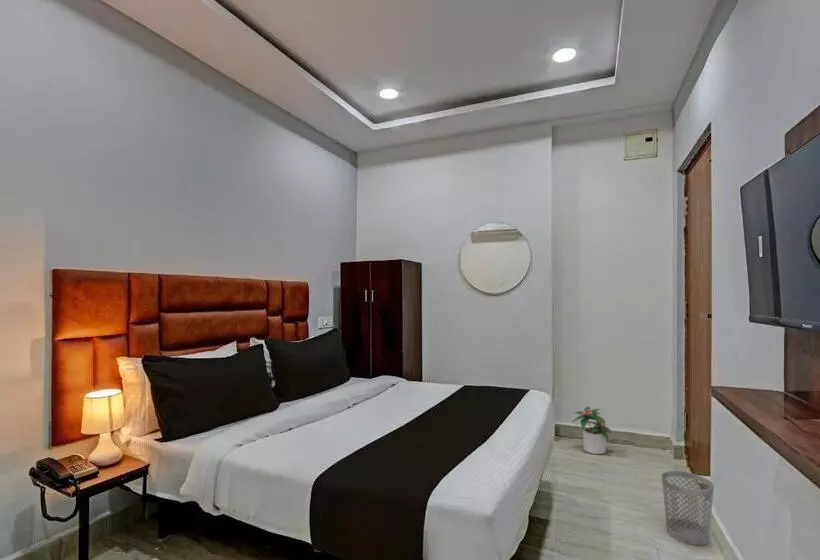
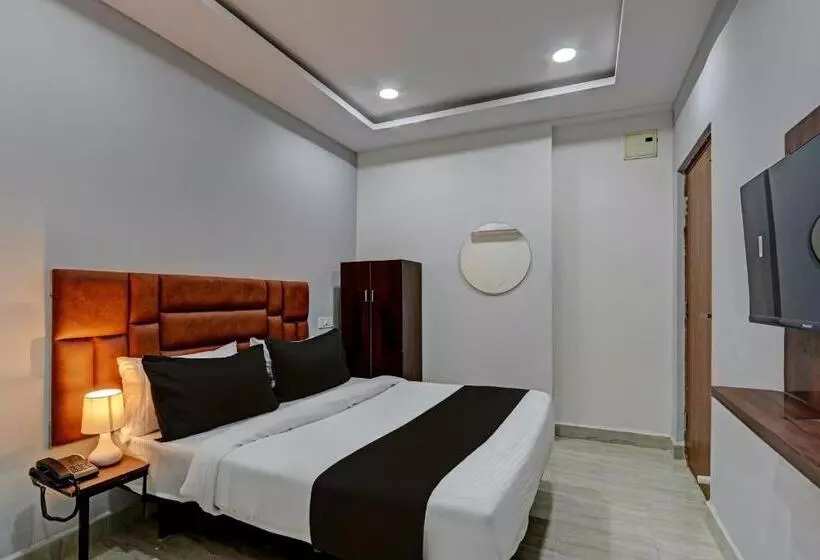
- potted plant [572,405,613,455]
- wastebasket [661,470,715,546]
